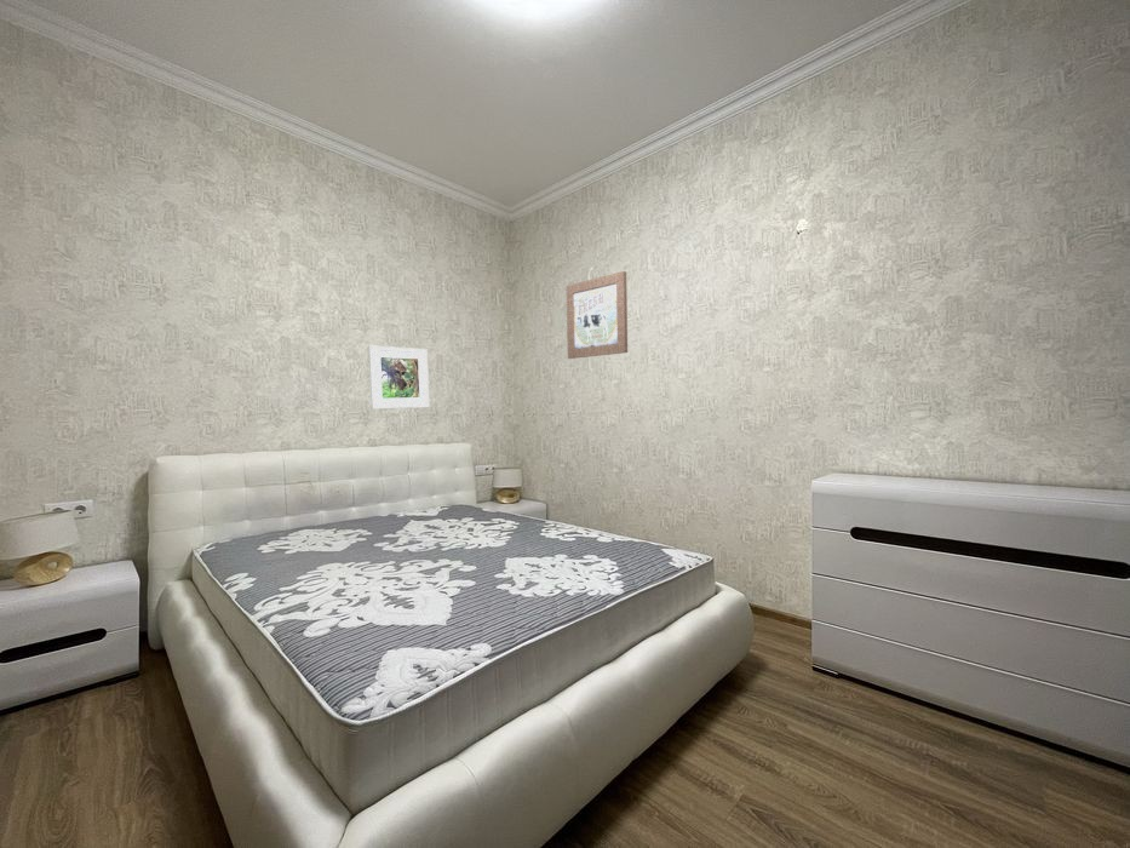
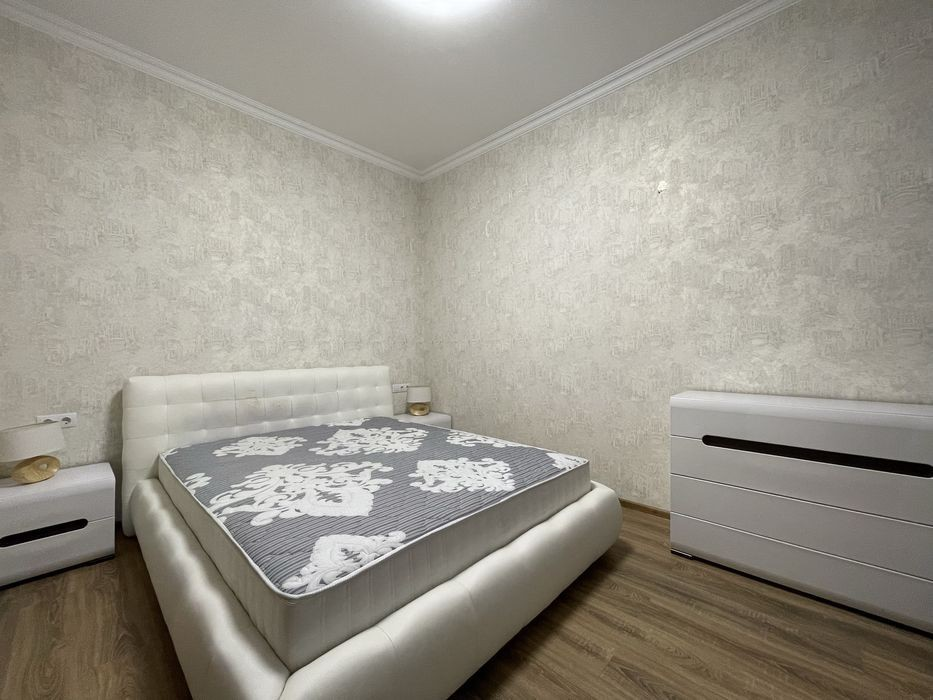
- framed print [368,344,430,409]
- wall art [566,270,629,360]
